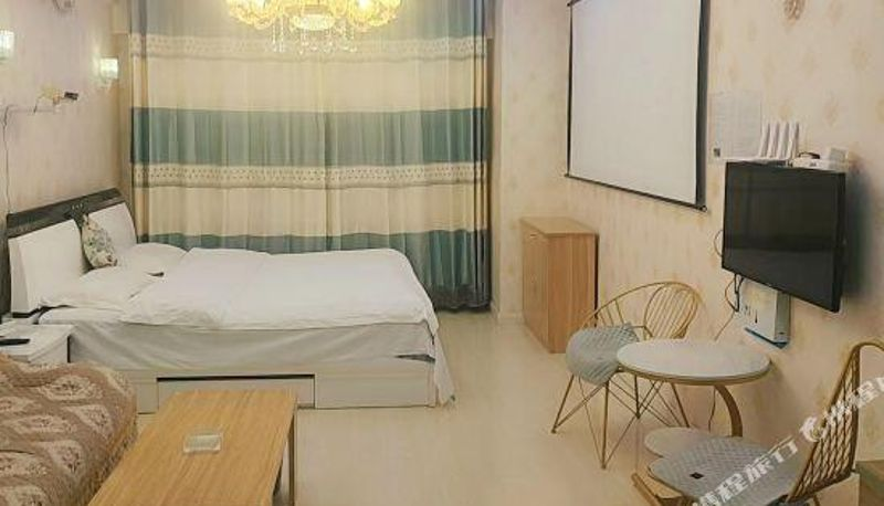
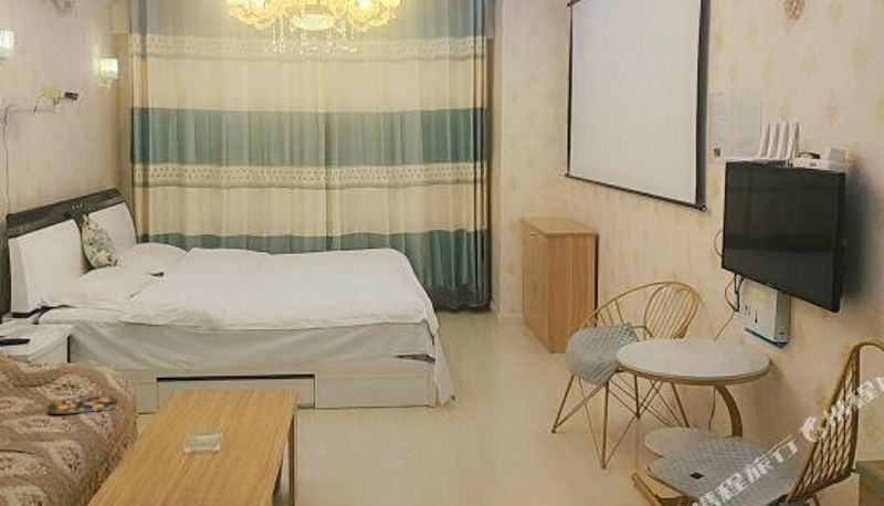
+ magazine [46,393,118,415]
